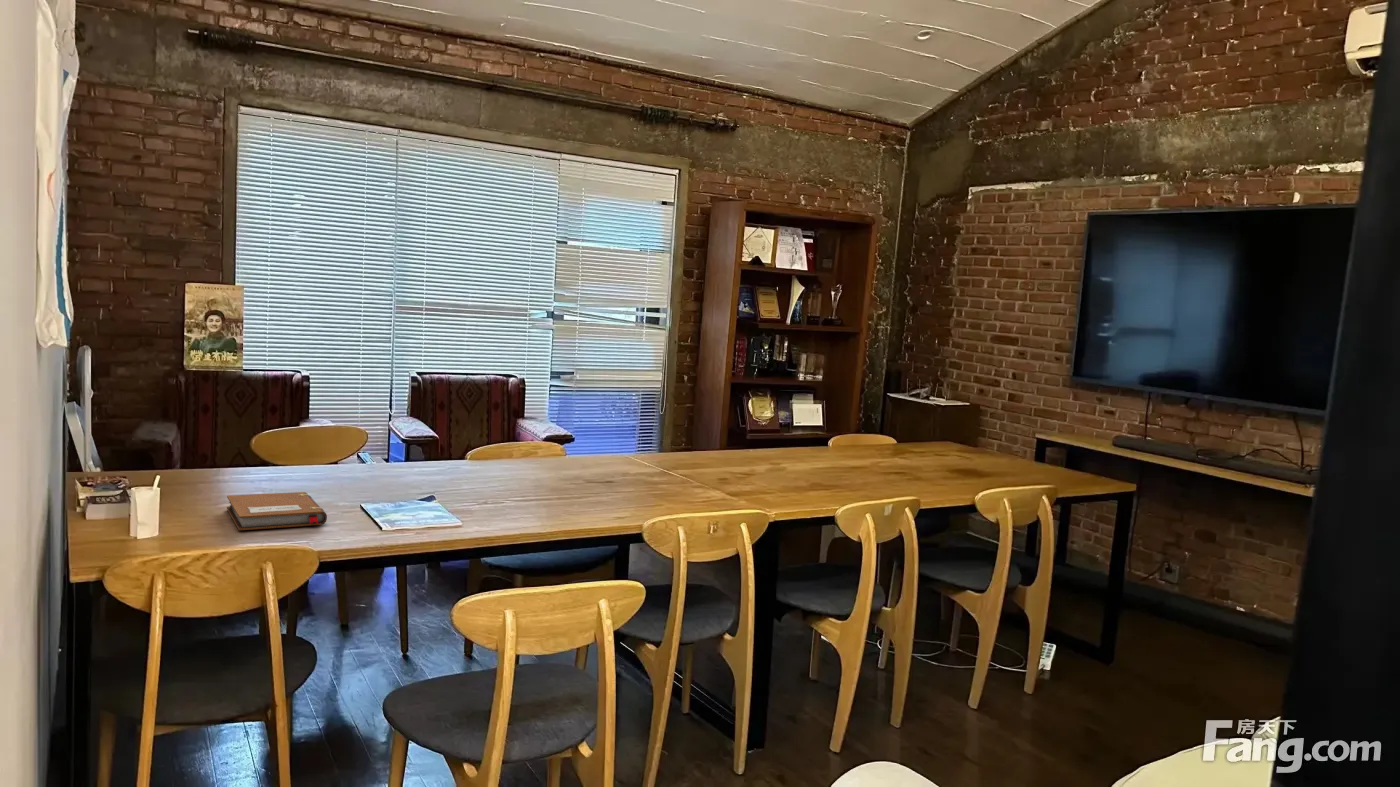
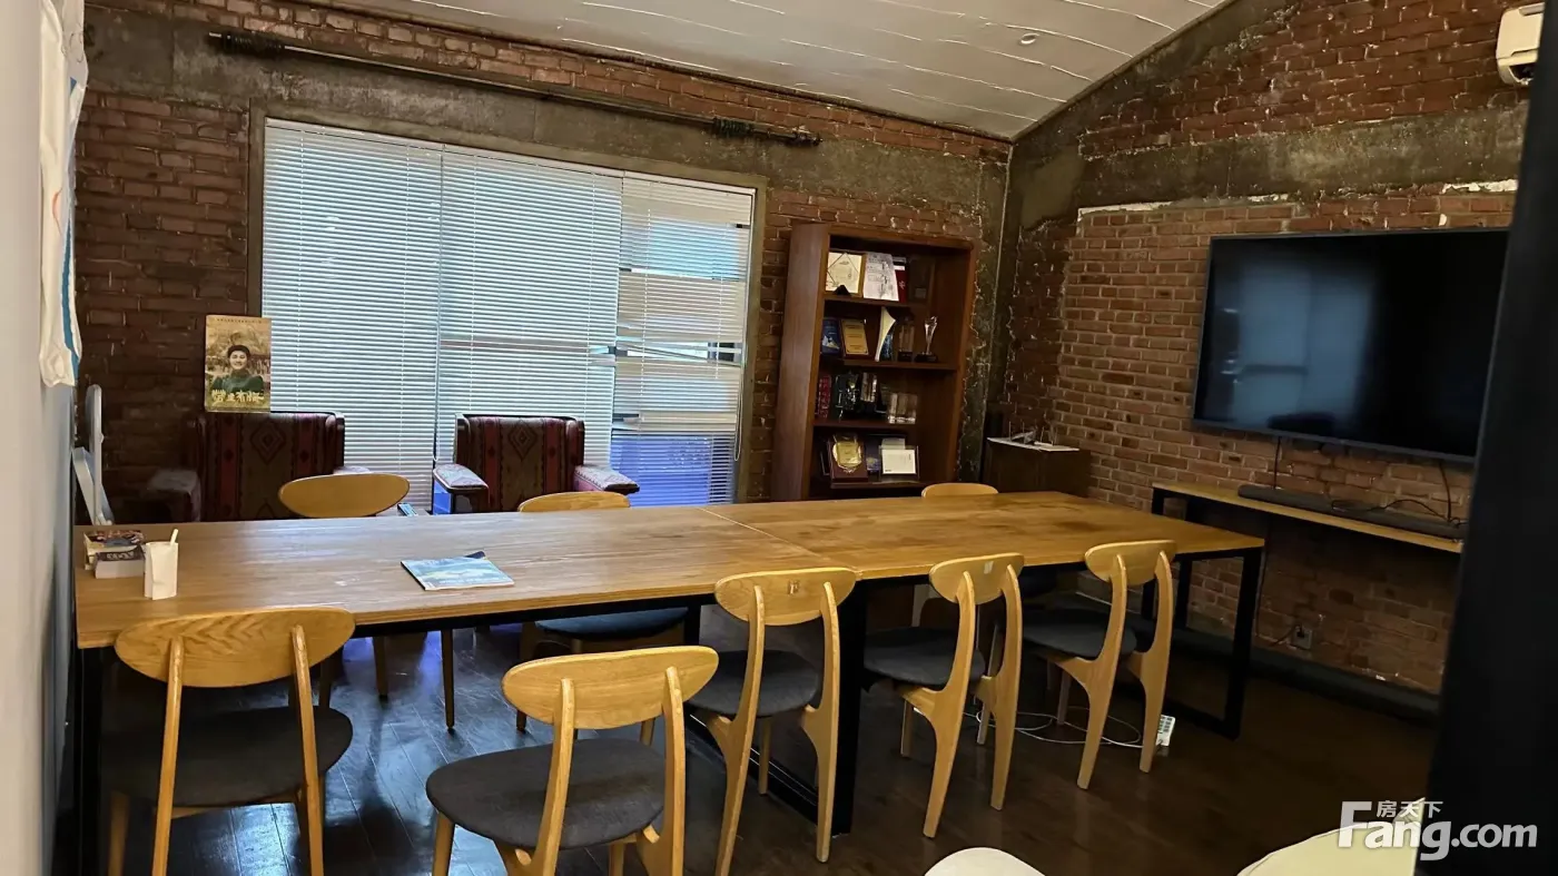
- notebook [226,491,328,531]
